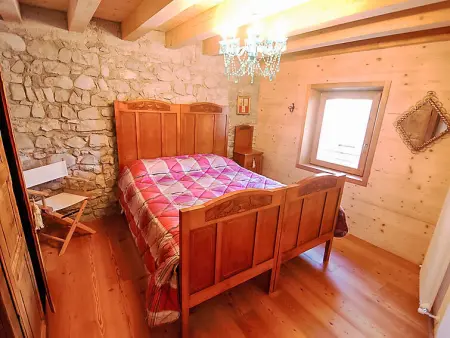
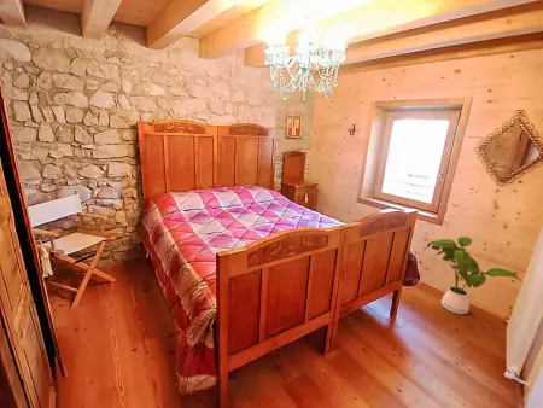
+ house plant [426,235,522,315]
